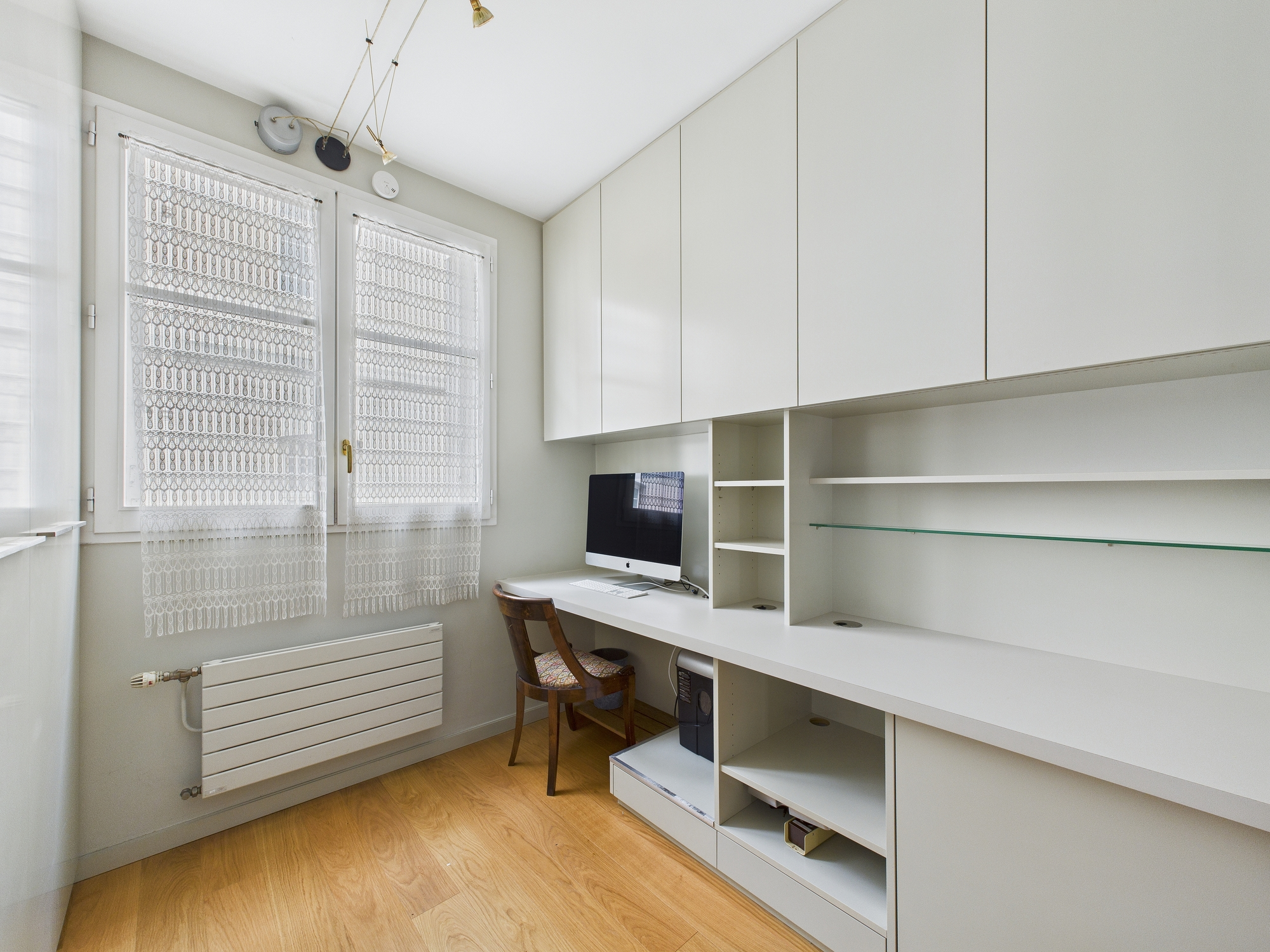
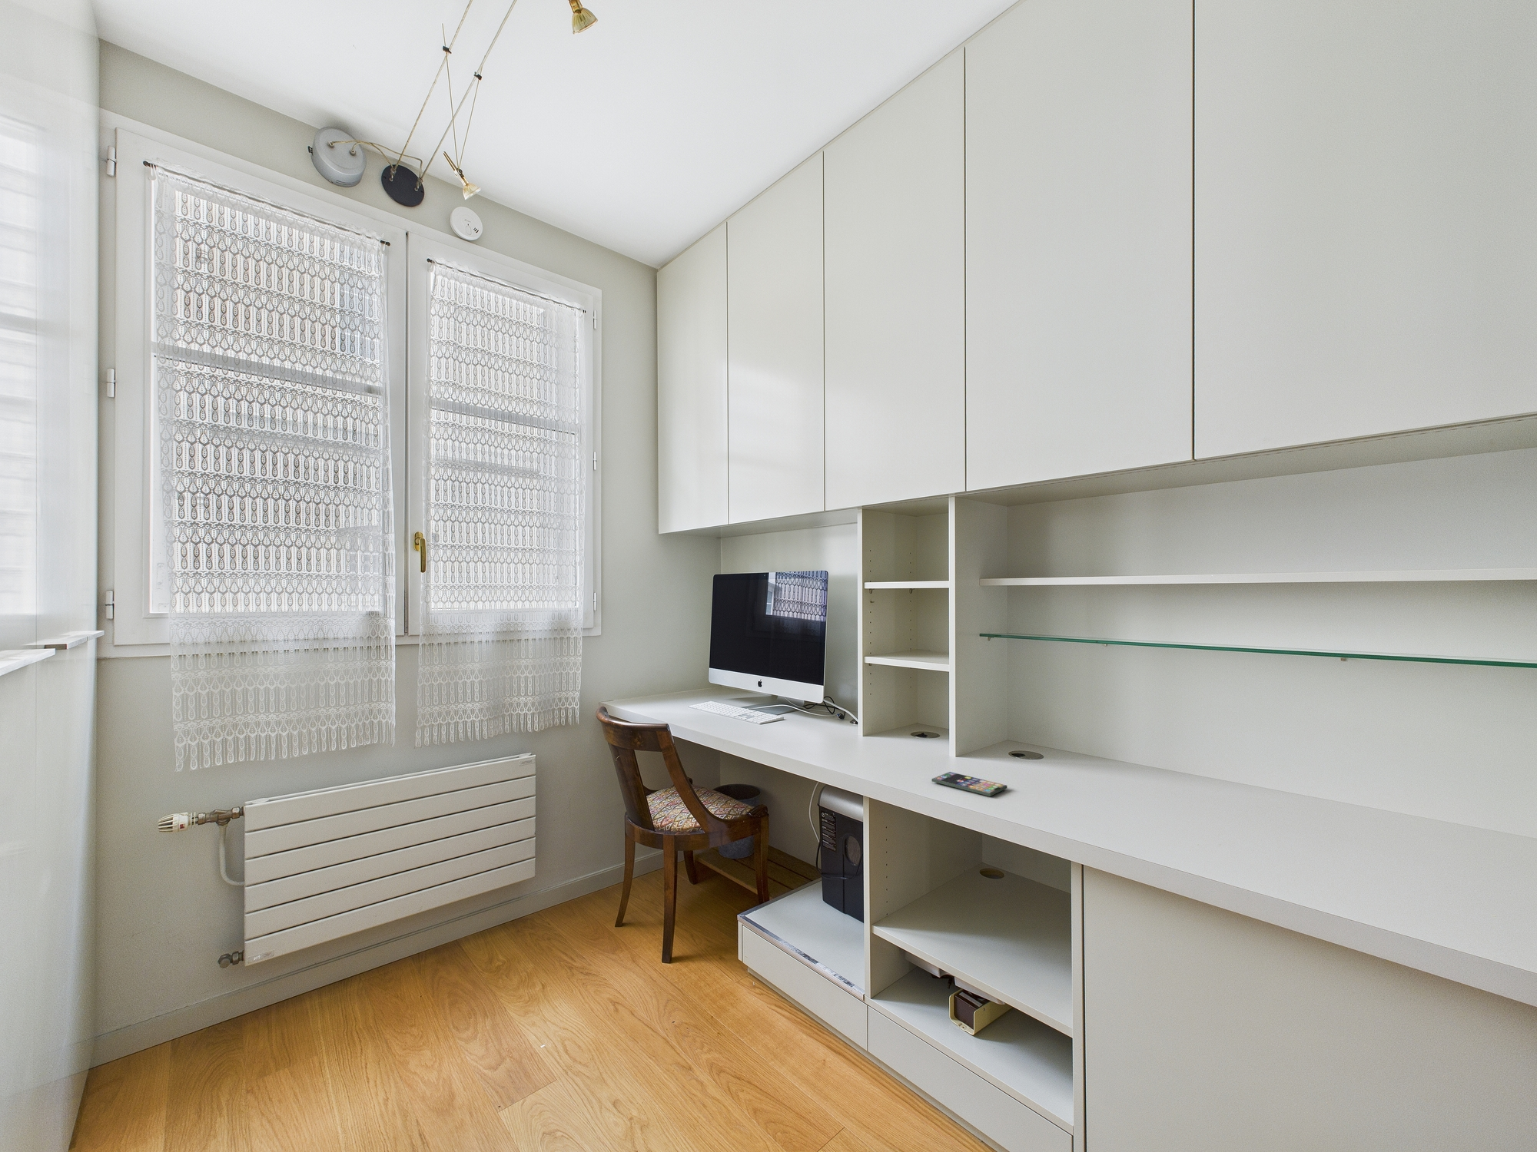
+ smartphone [931,771,1007,797]
